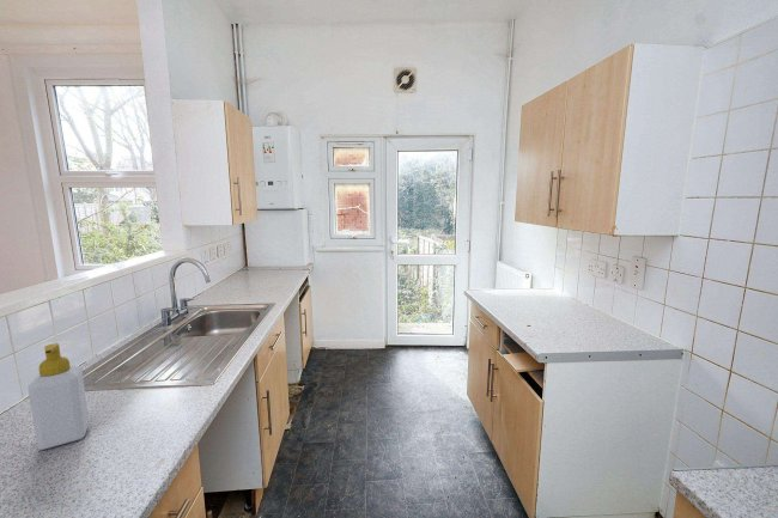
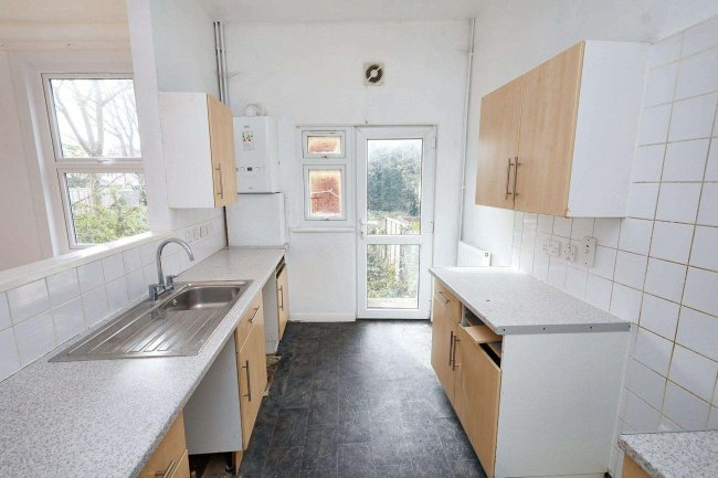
- soap bottle [26,342,90,451]
